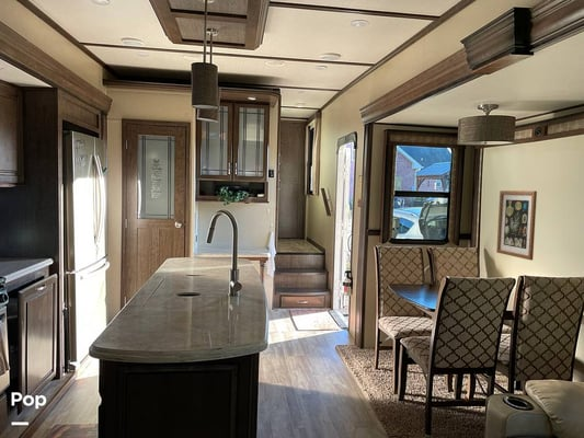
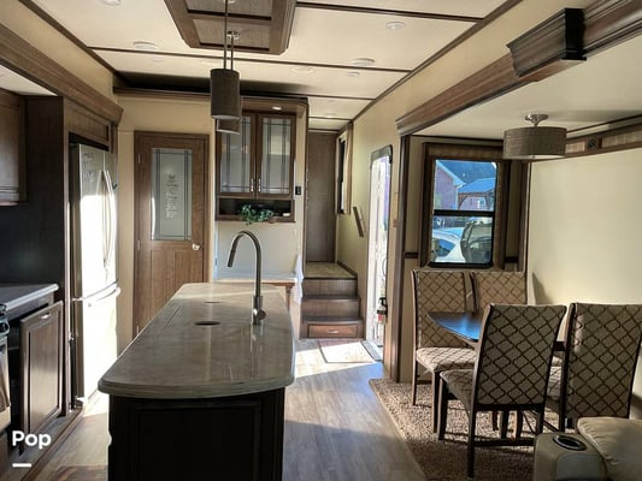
- wall art [495,189,538,261]
